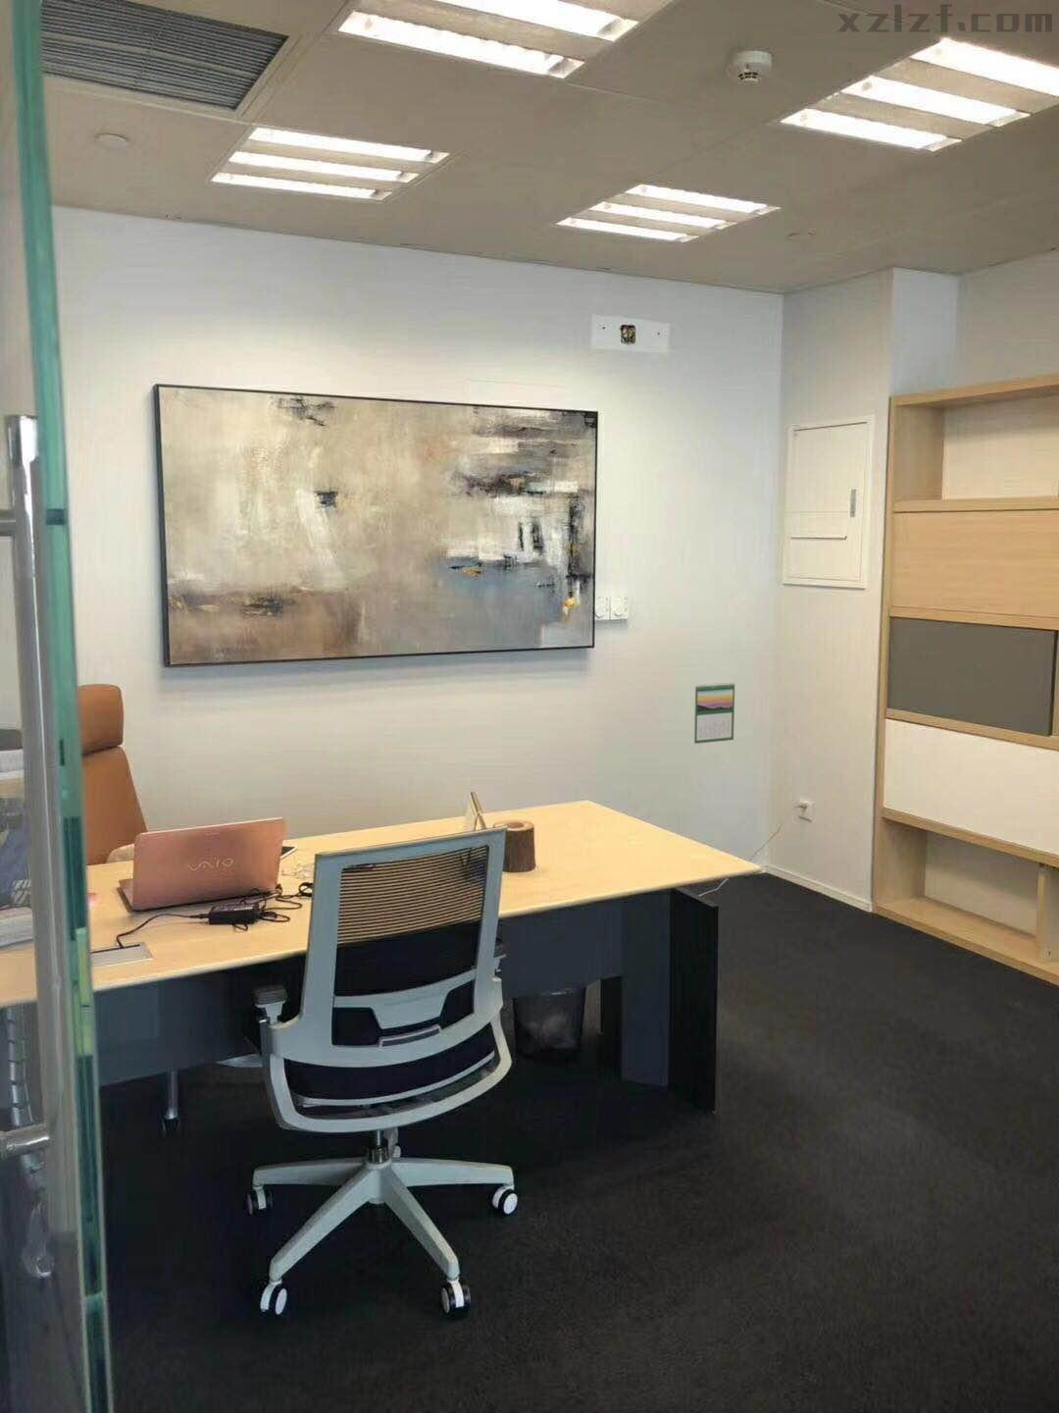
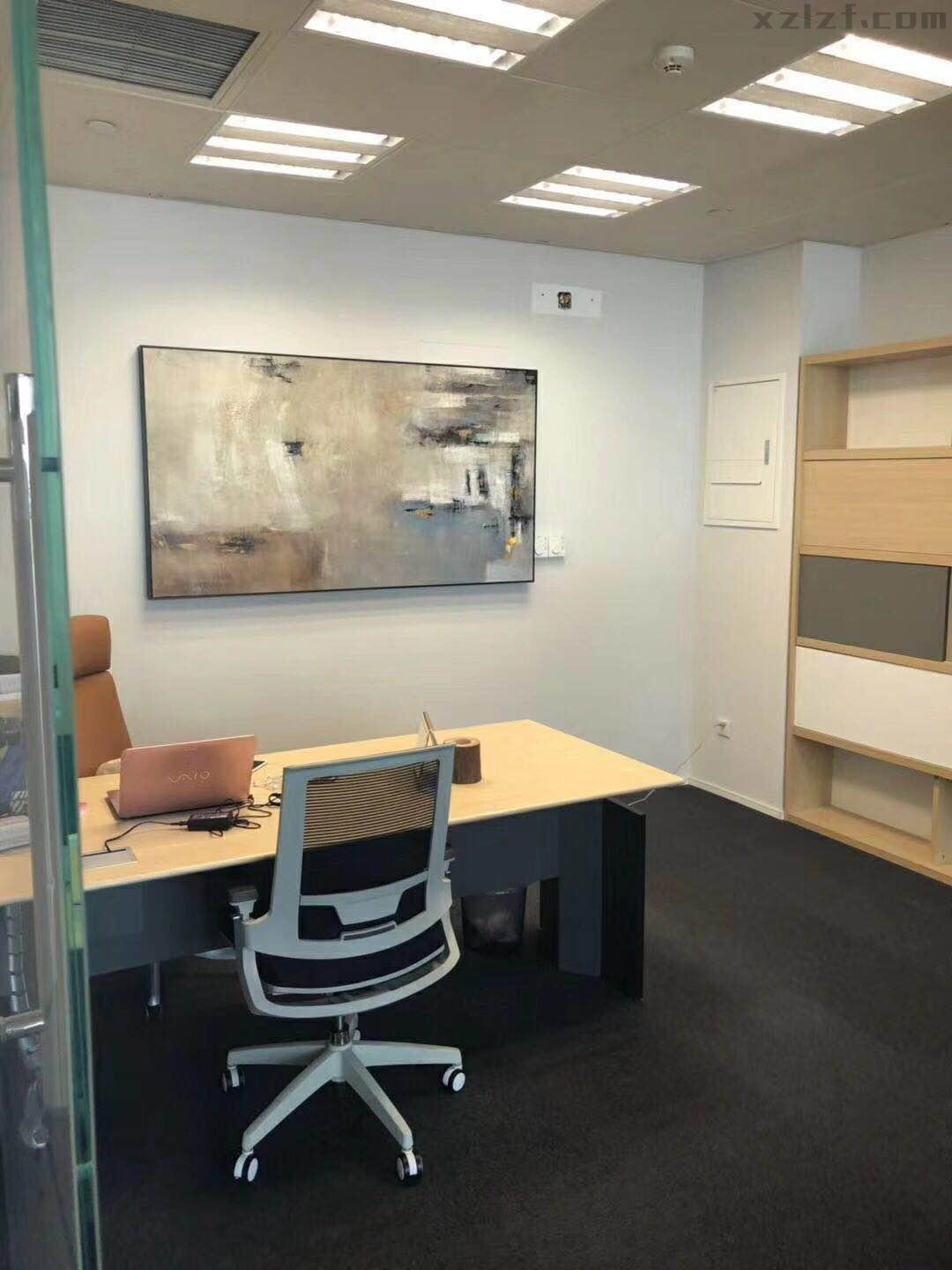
- calendar [693,682,735,744]
